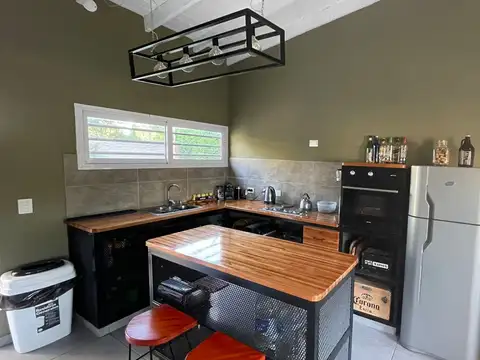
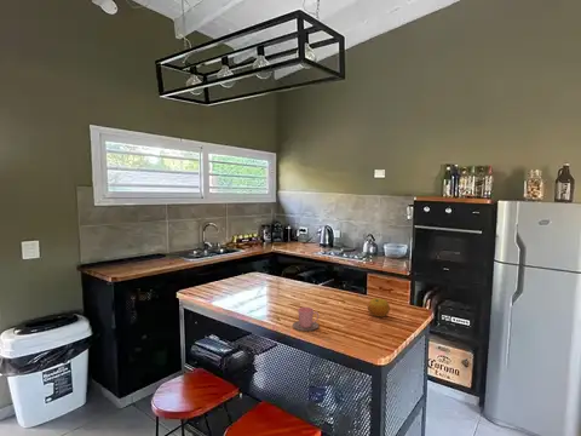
+ cup [292,306,320,332]
+ fruit [367,297,391,319]
